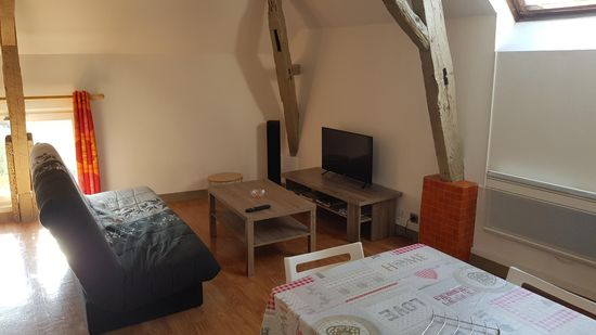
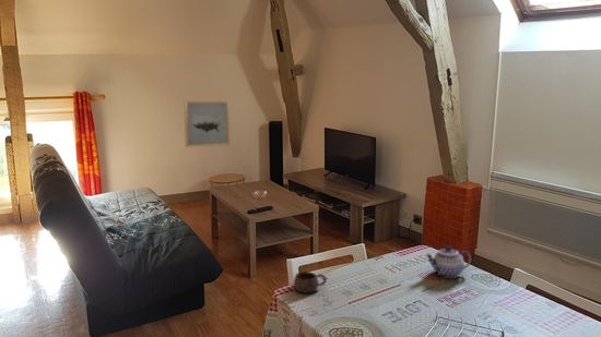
+ wall art [184,100,231,148]
+ cup [293,270,328,294]
+ teapot [424,245,473,279]
